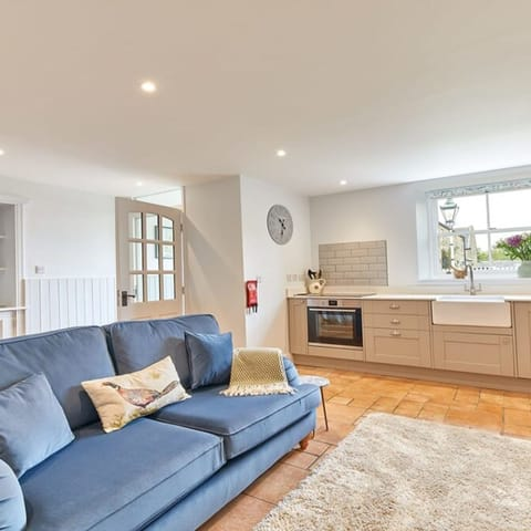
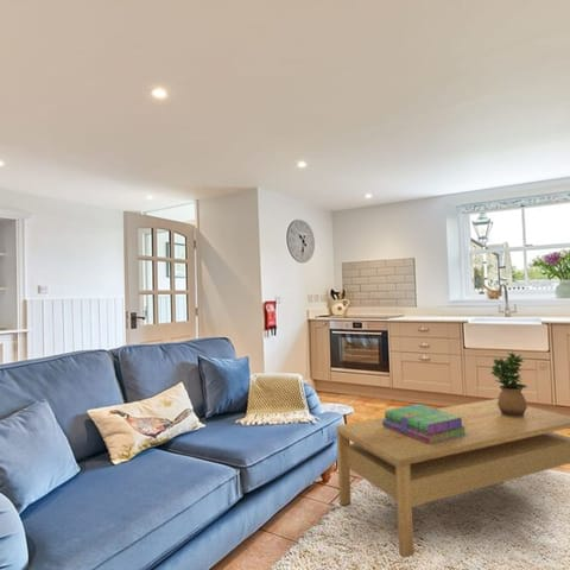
+ potted plant [489,352,528,418]
+ stack of books [382,403,467,444]
+ coffee table [335,398,570,559]
